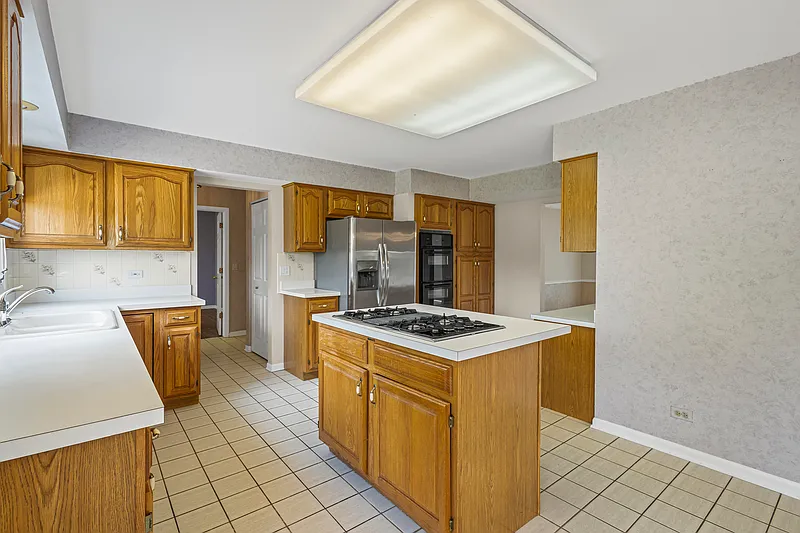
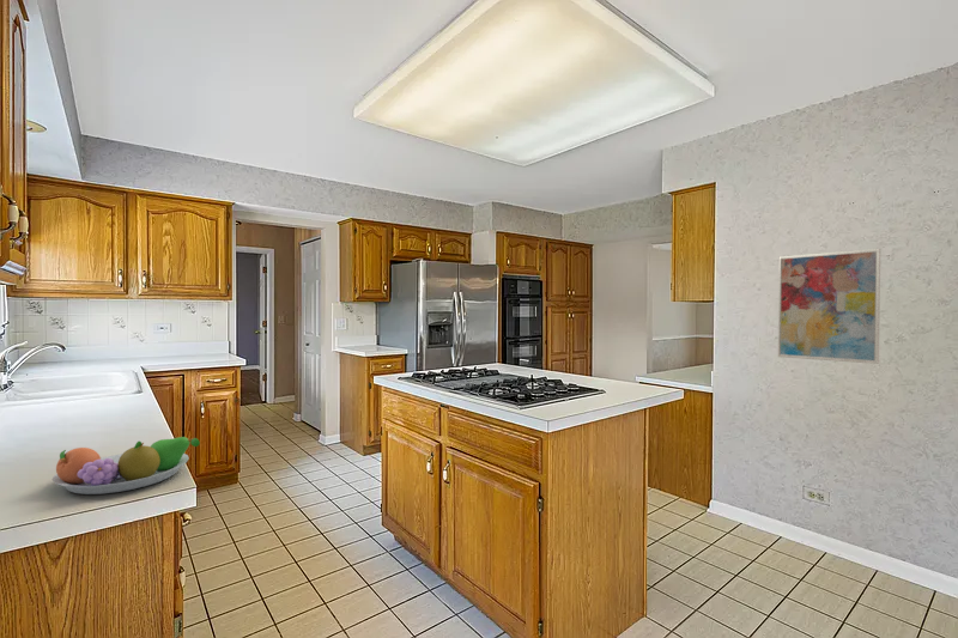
+ wall art [777,248,881,365]
+ fruit bowl [50,436,201,496]
